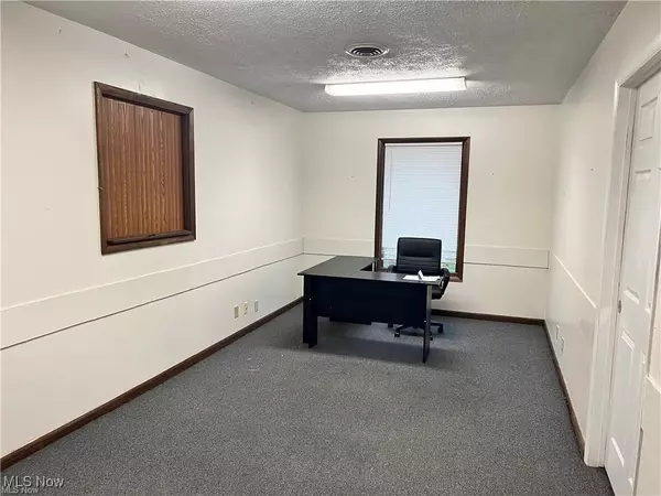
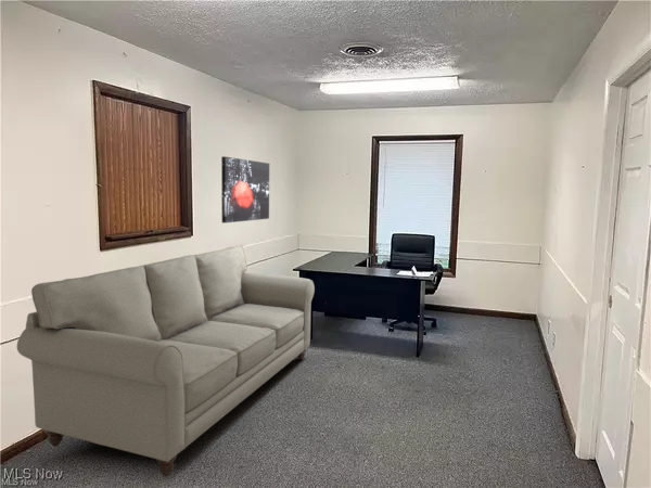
+ wall art [220,155,270,224]
+ sofa [16,244,316,477]
